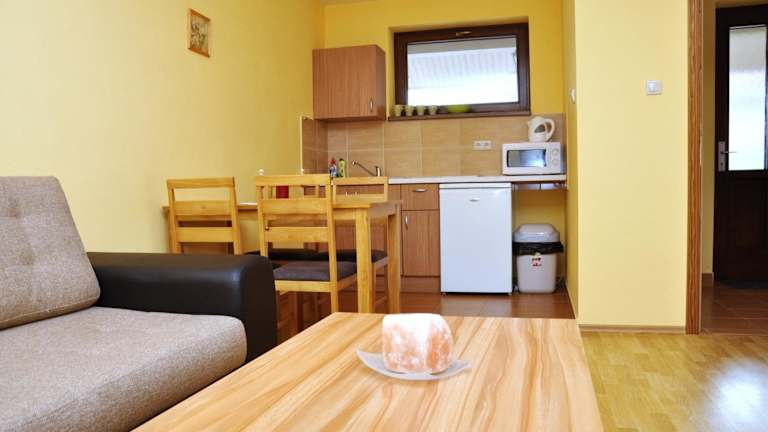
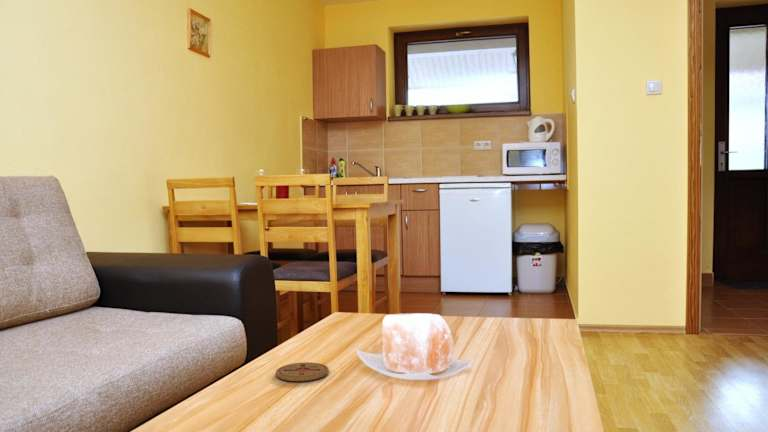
+ coaster [275,361,330,382]
